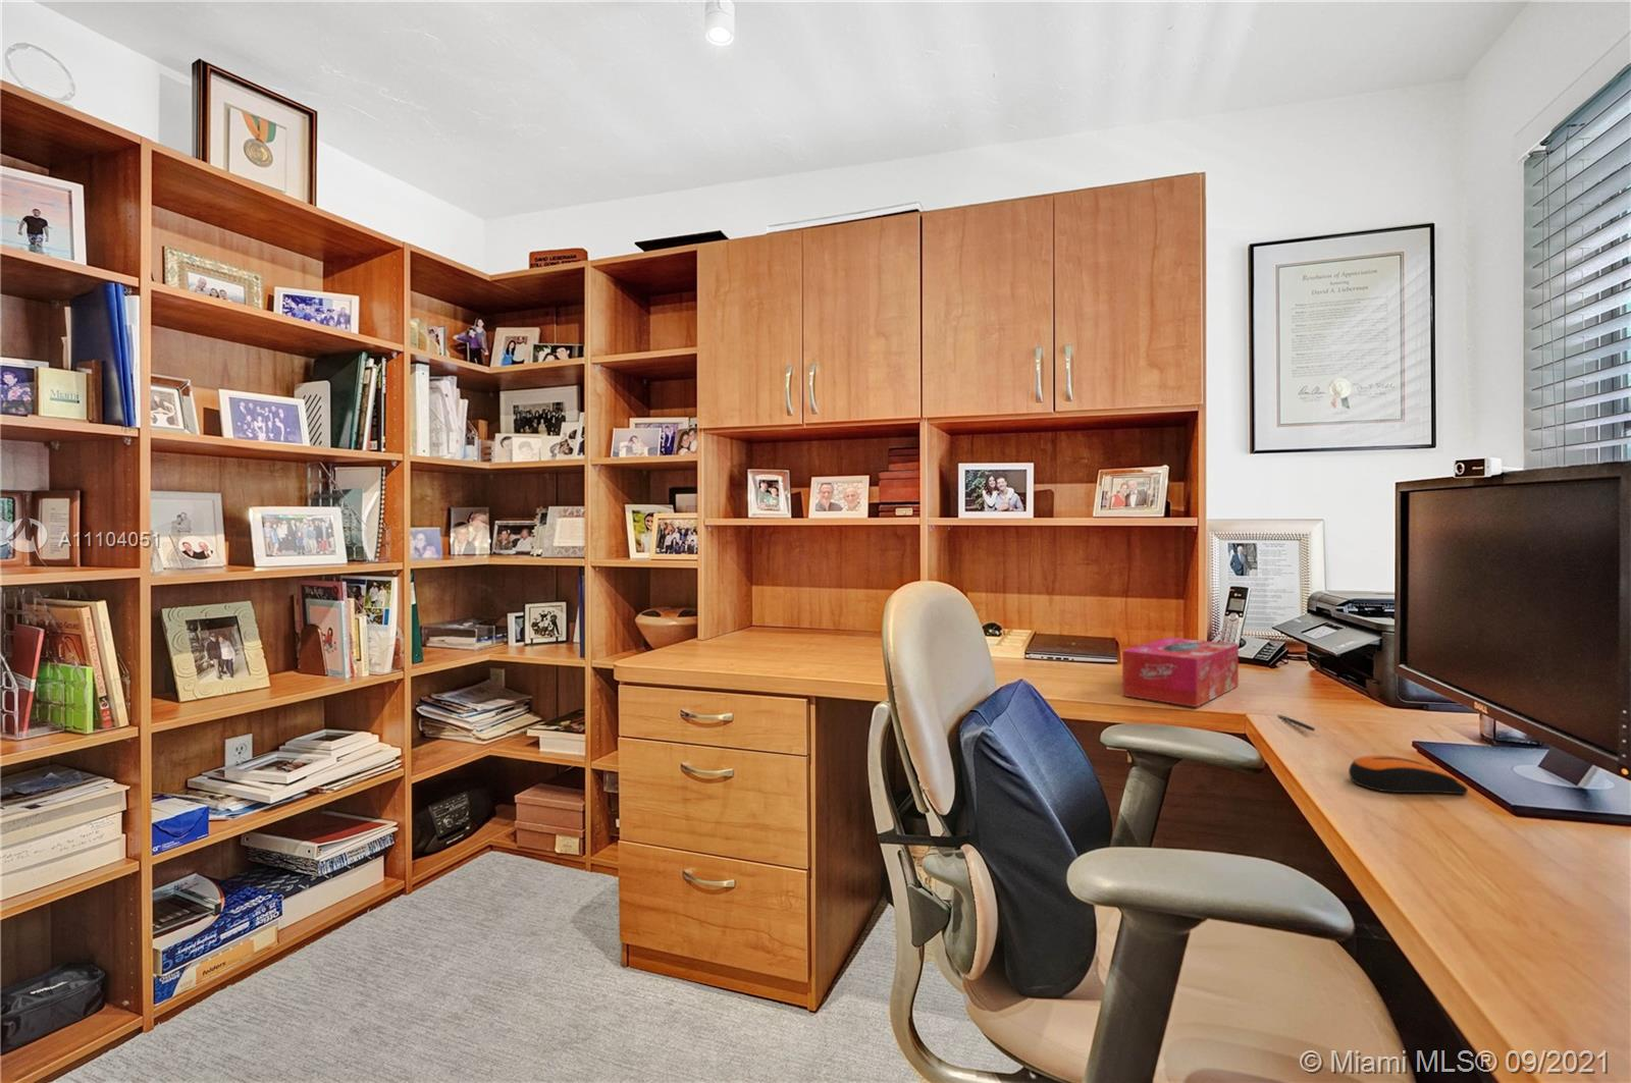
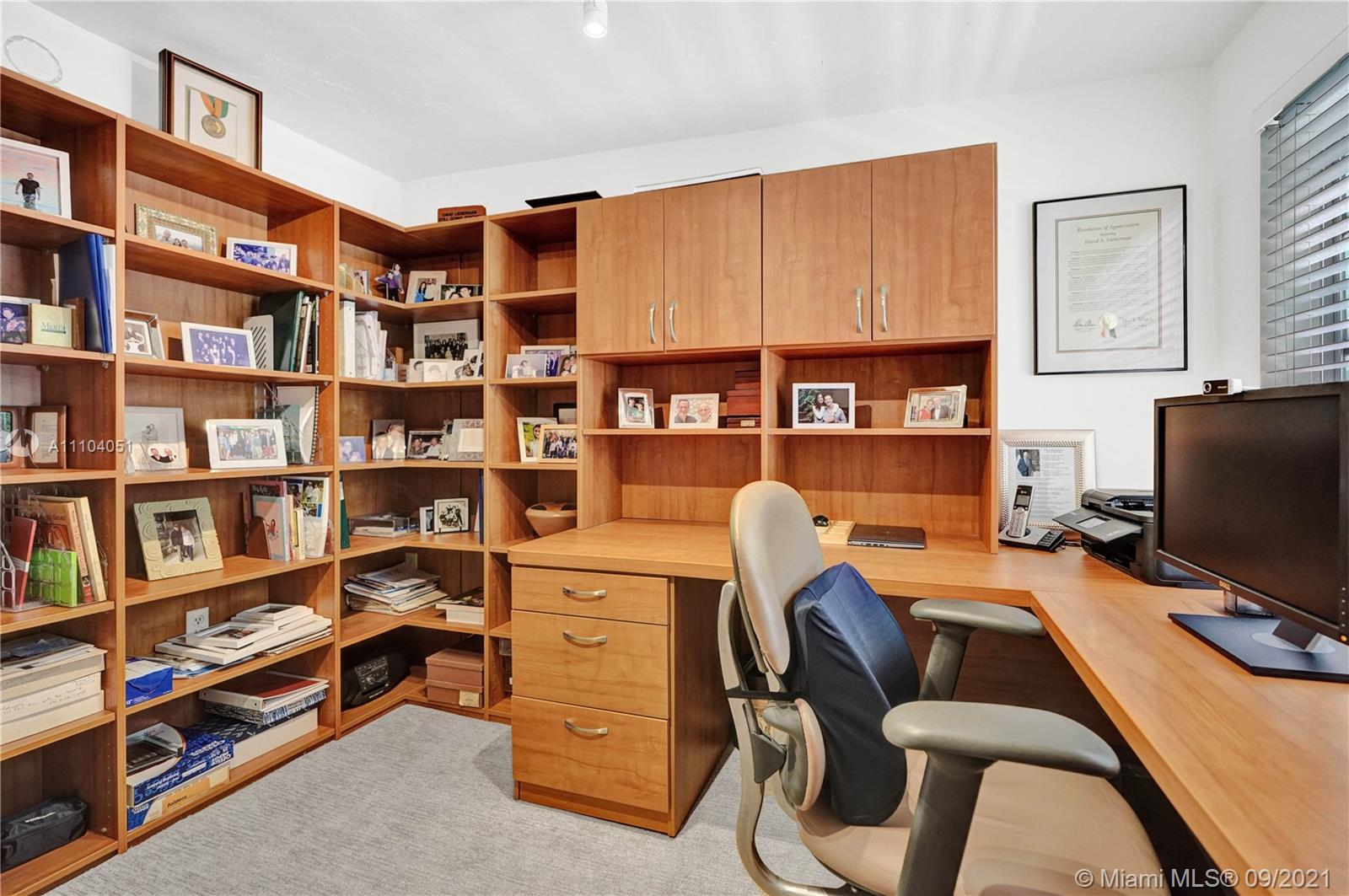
- pen [1277,714,1315,732]
- computer mouse [1348,754,1469,794]
- tissue box [1121,637,1239,708]
